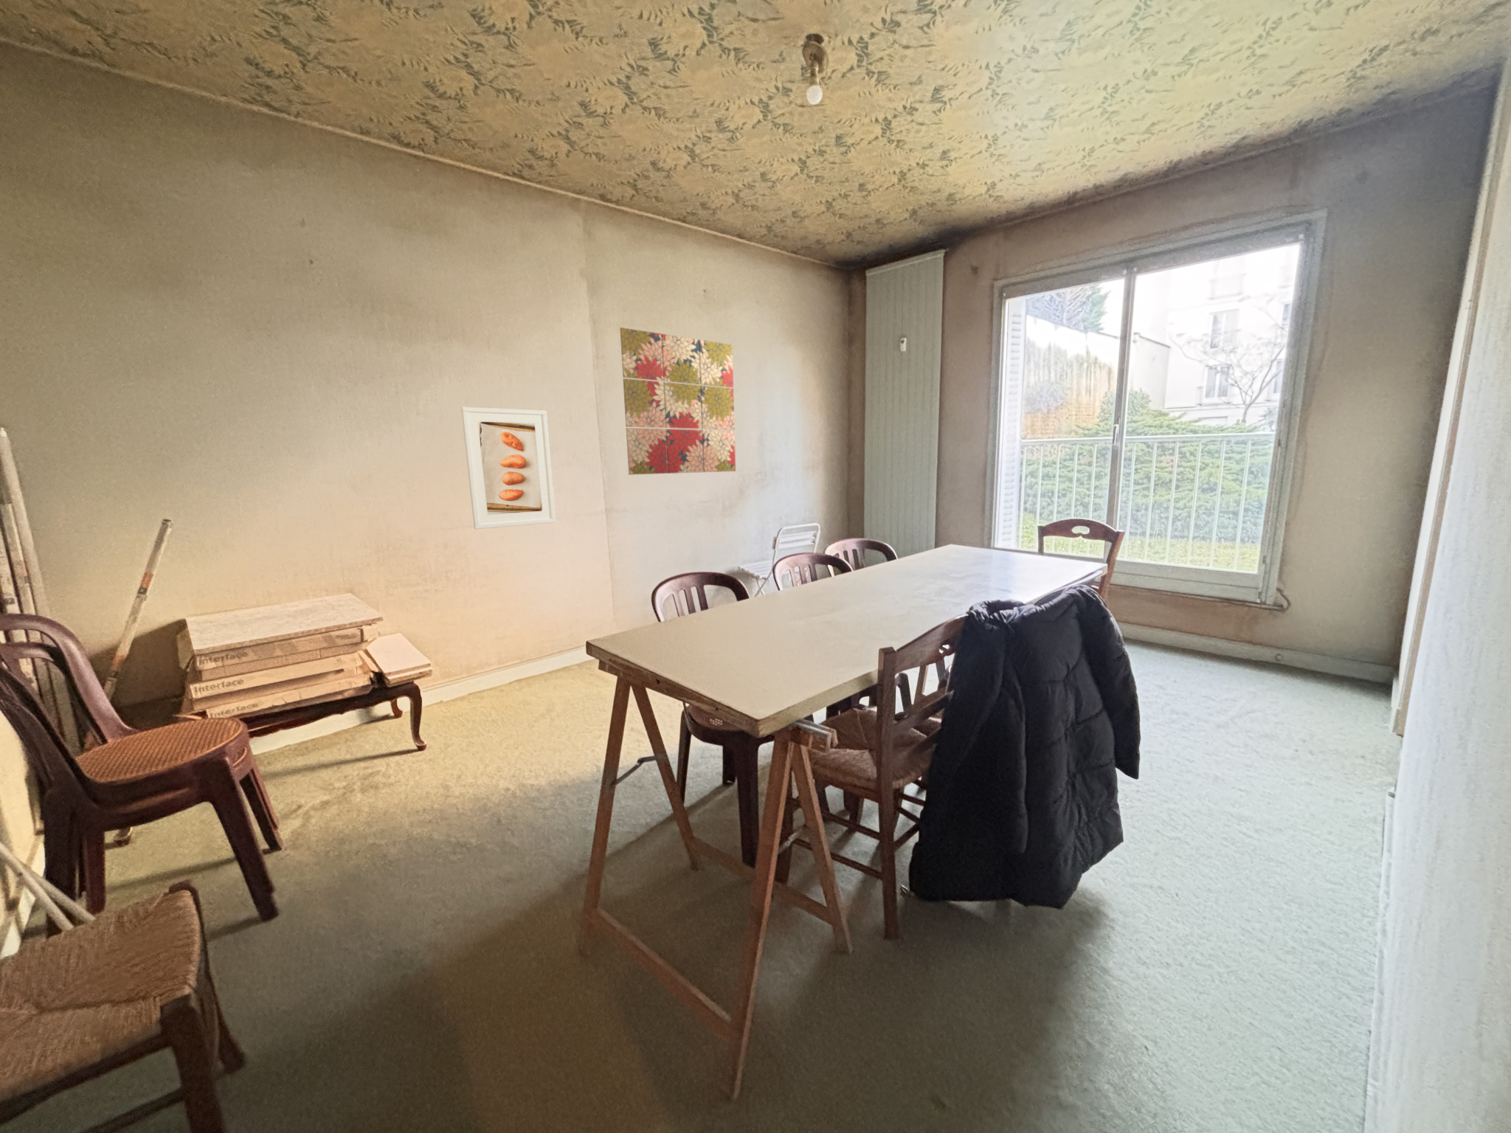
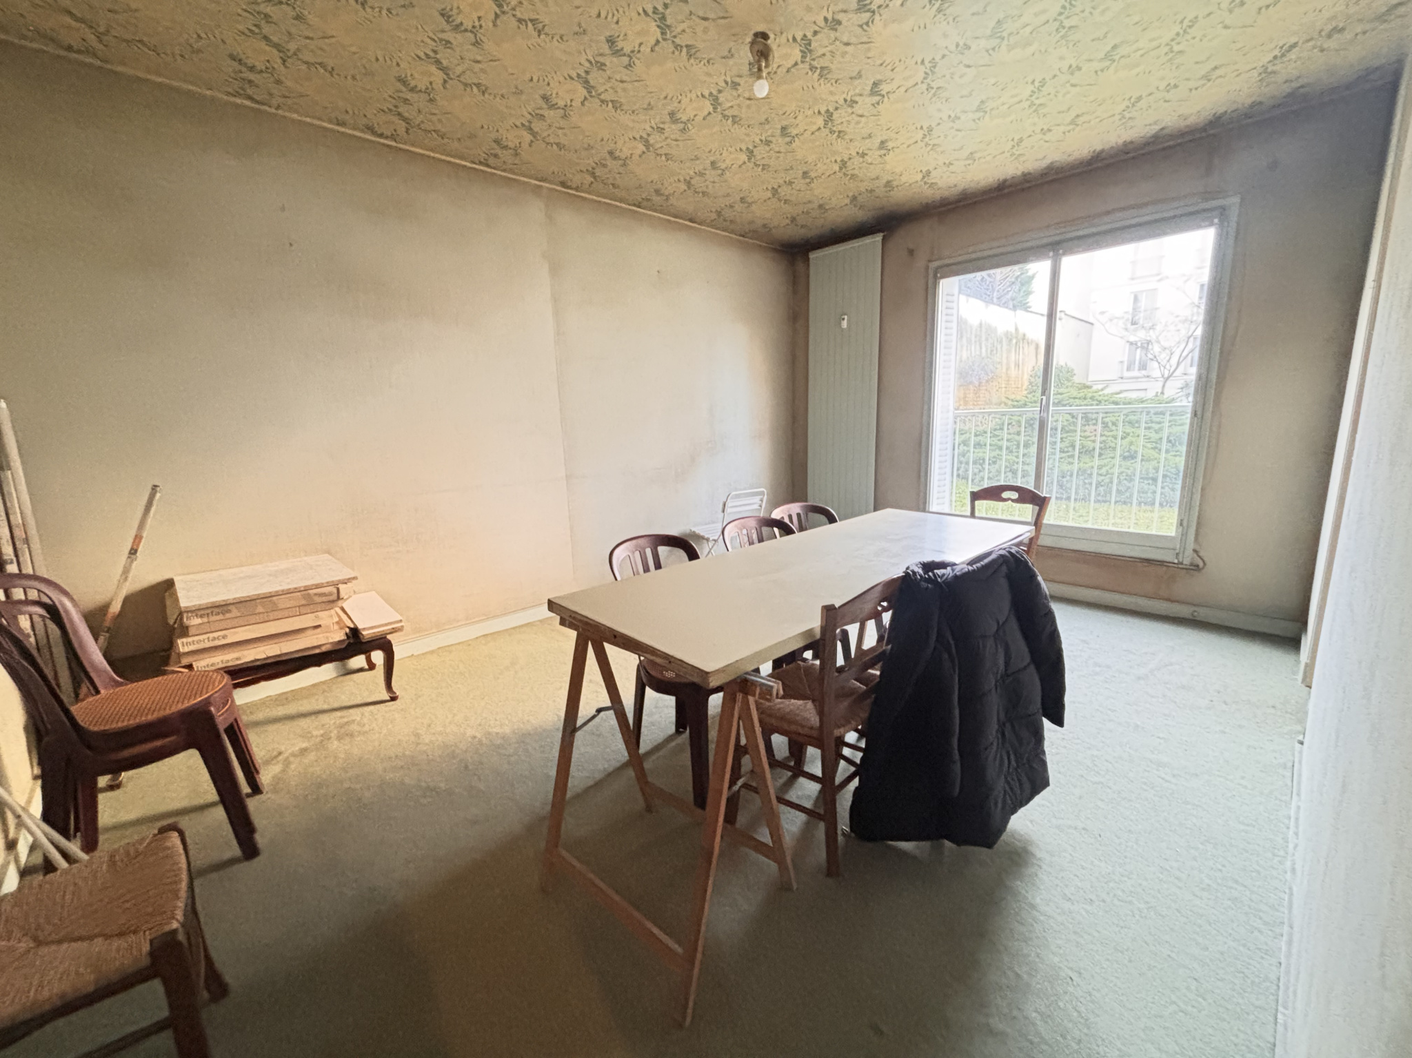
- wall art [619,327,736,476]
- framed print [460,407,557,530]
